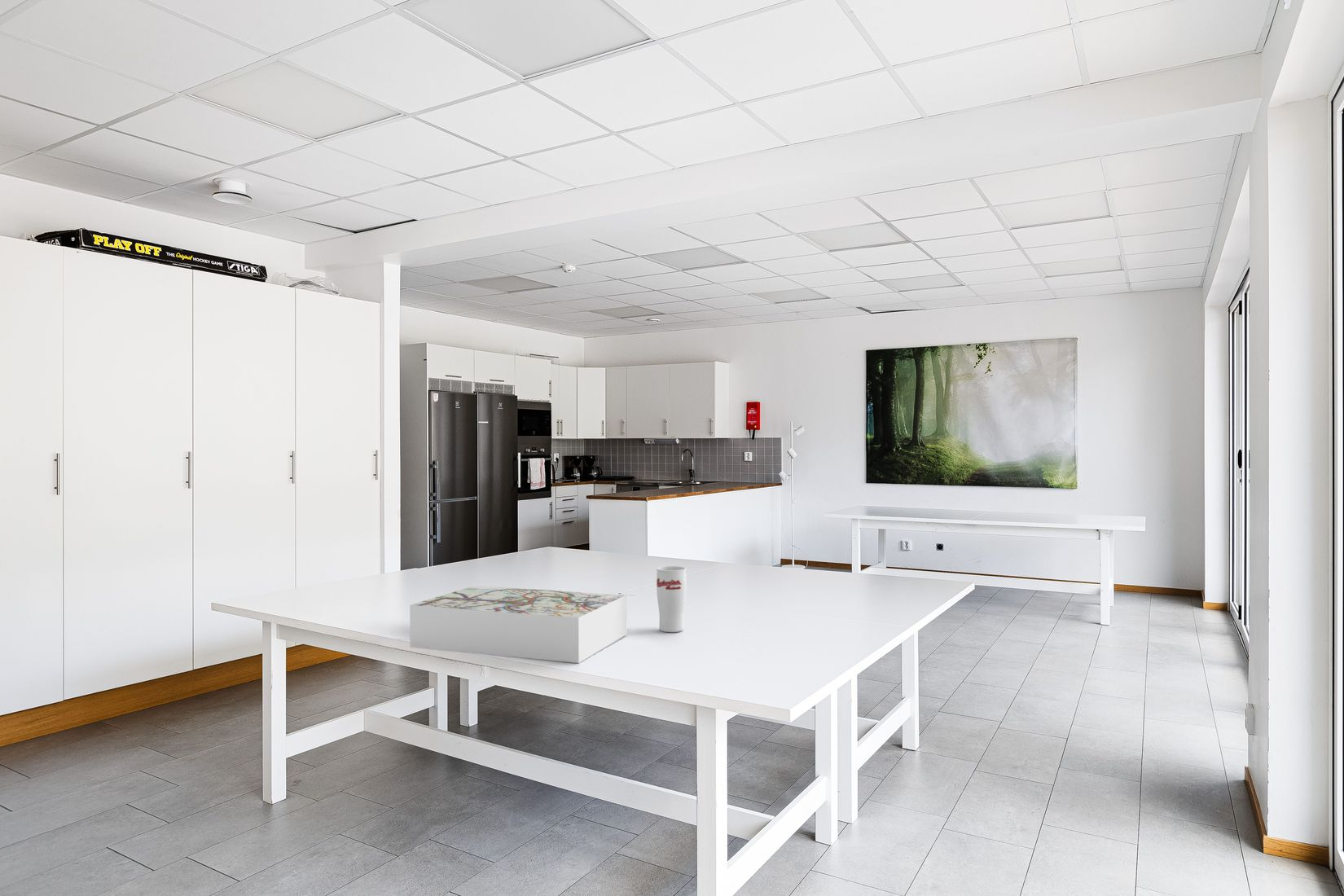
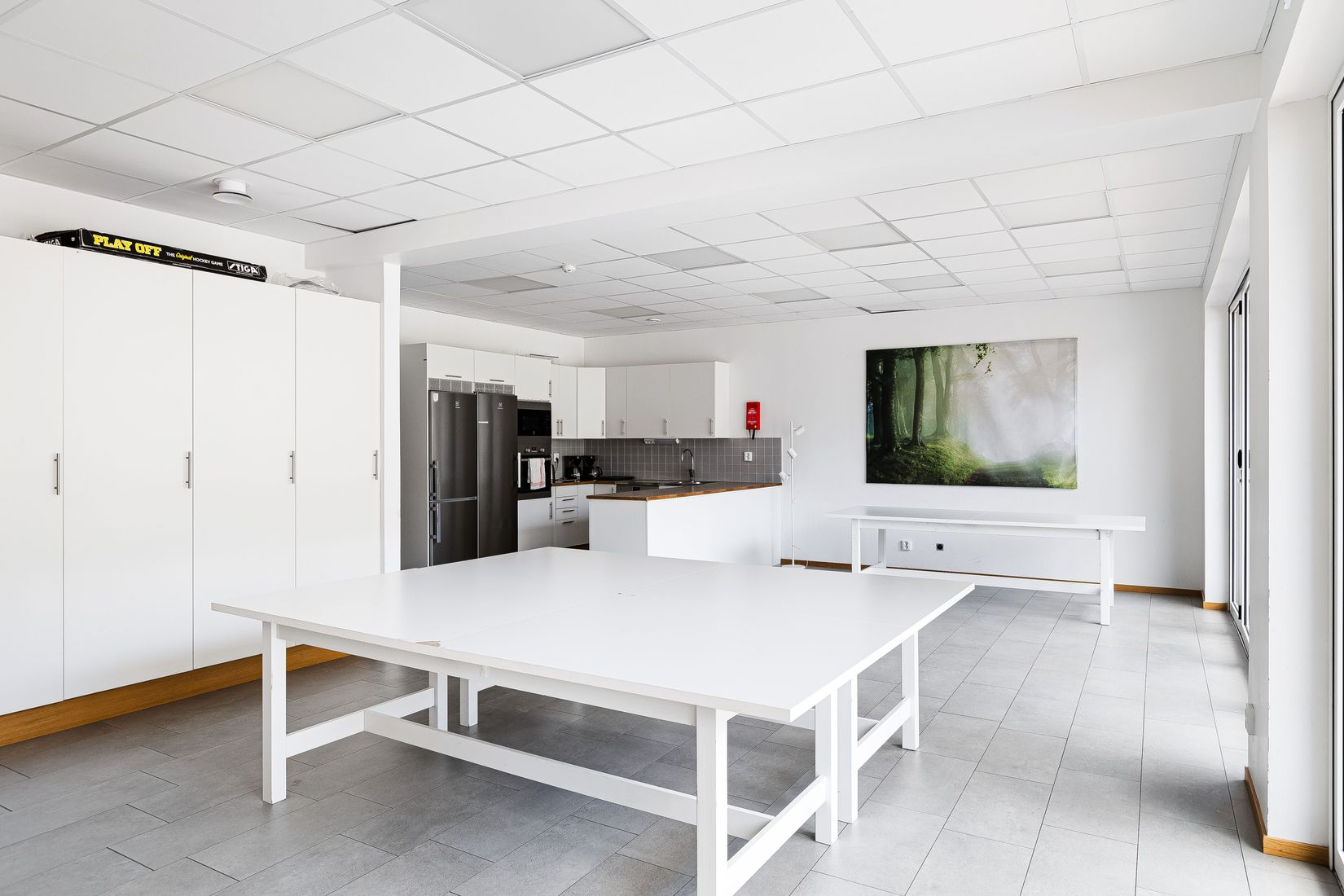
- board game [409,585,627,664]
- cup [656,565,687,633]
